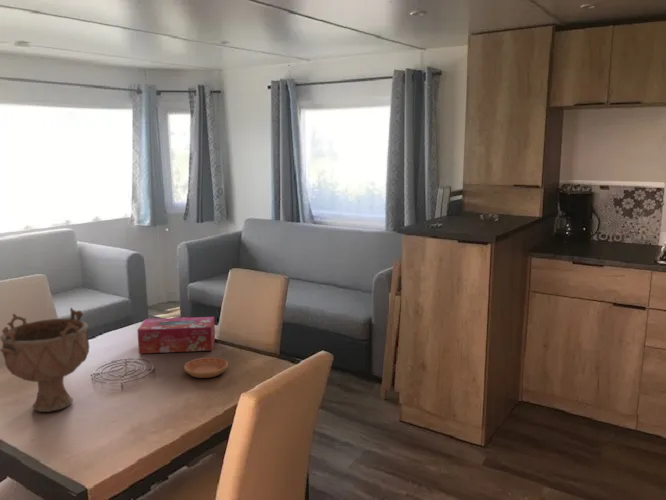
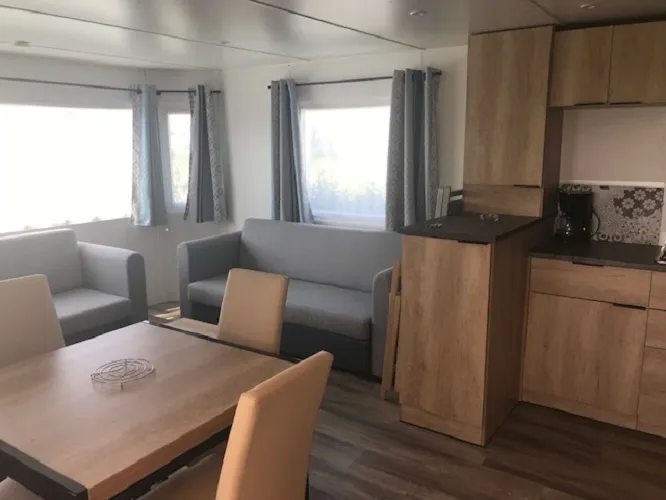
- saucer [183,356,229,379]
- decorative bowl [0,307,90,413]
- tissue box [136,316,216,355]
